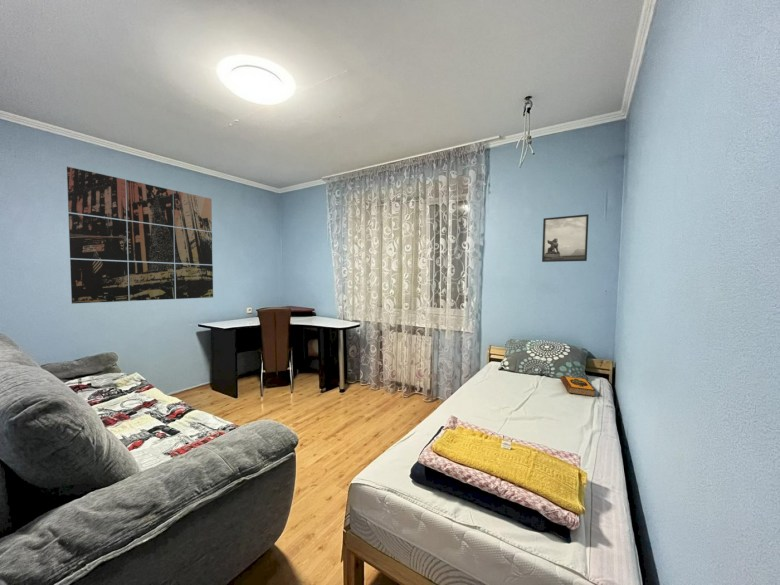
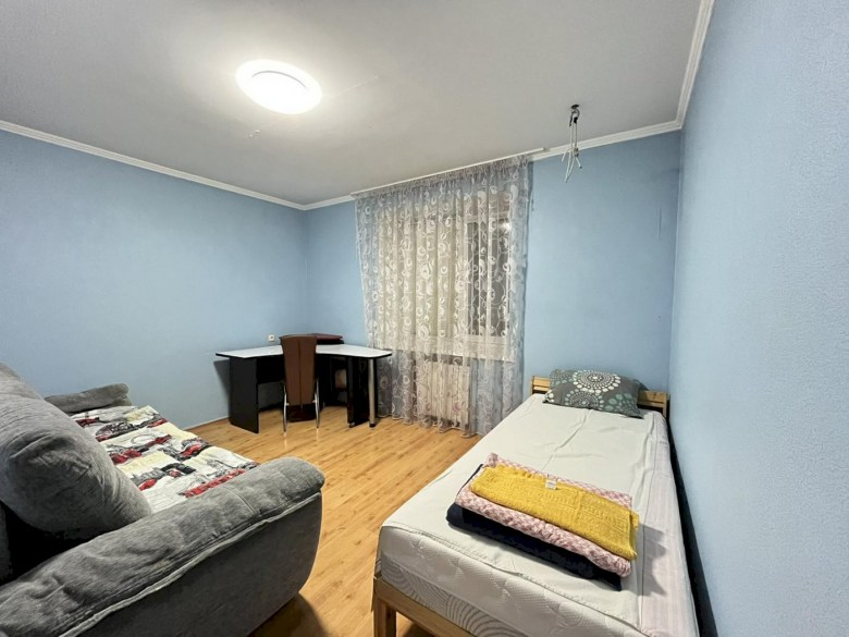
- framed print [541,213,590,263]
- wall art [66,166,214,304]
- hardback book [559,375,596,398]
